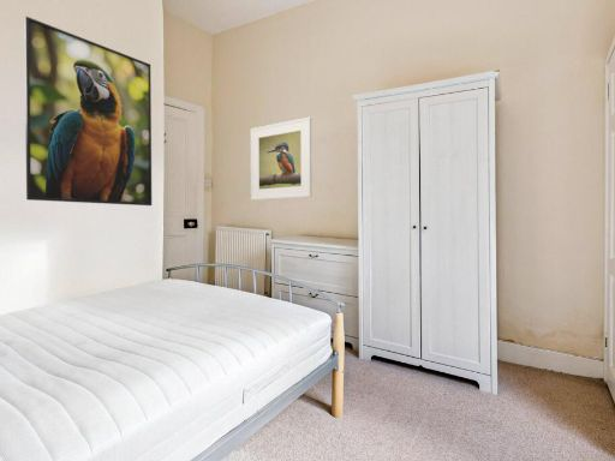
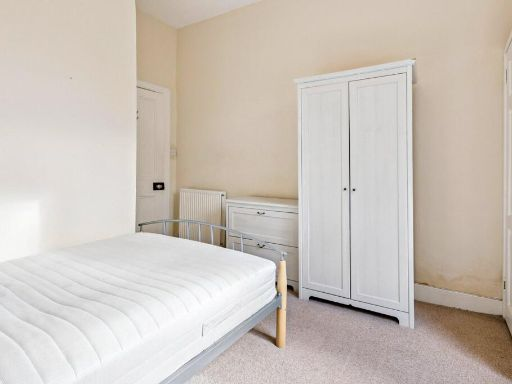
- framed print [250,116,312,202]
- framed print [23,16,153,206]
